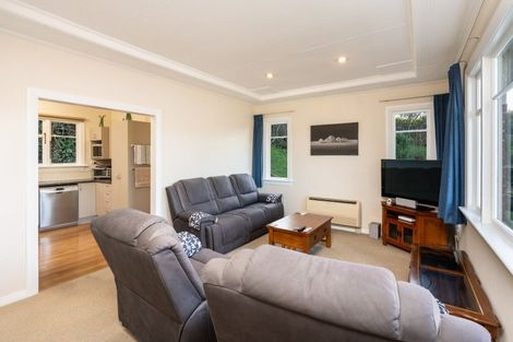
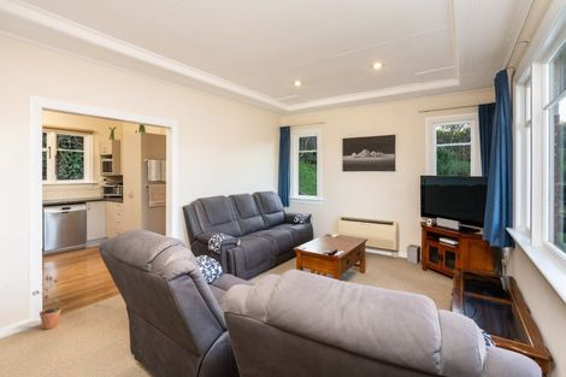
+ potted plant [31,275,61,330]
